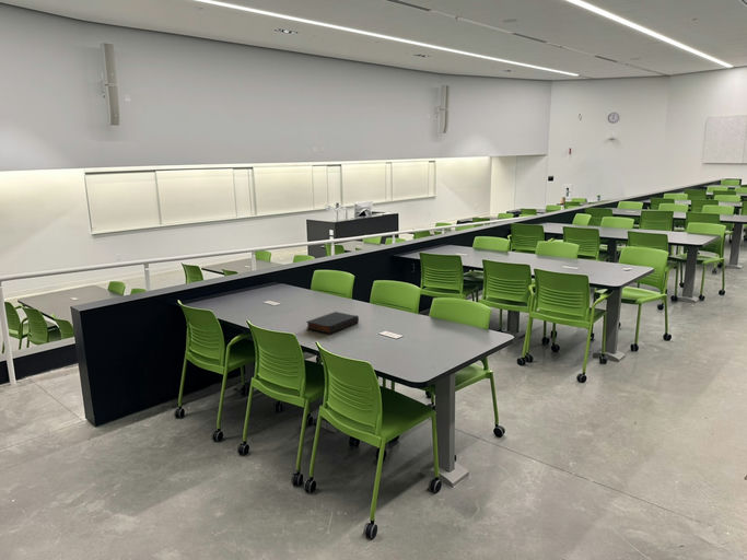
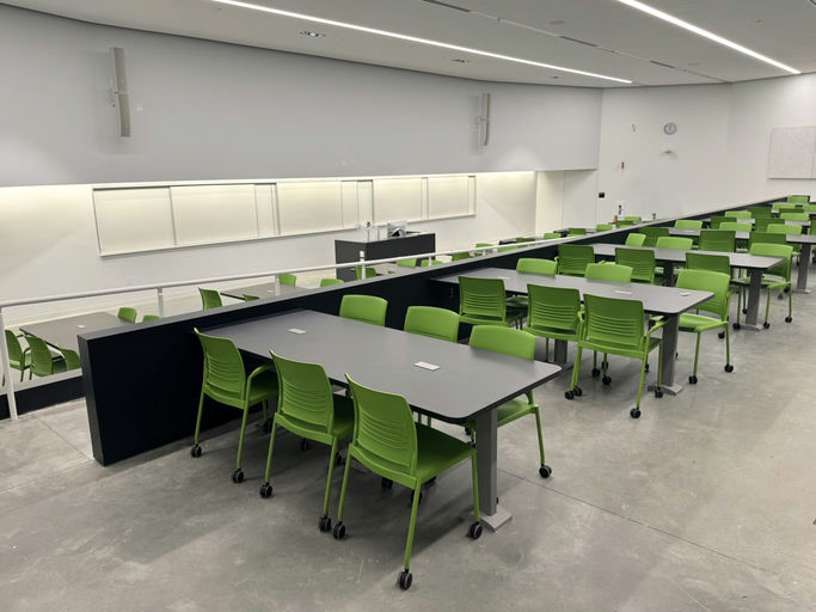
- book [305,311,360,335]
